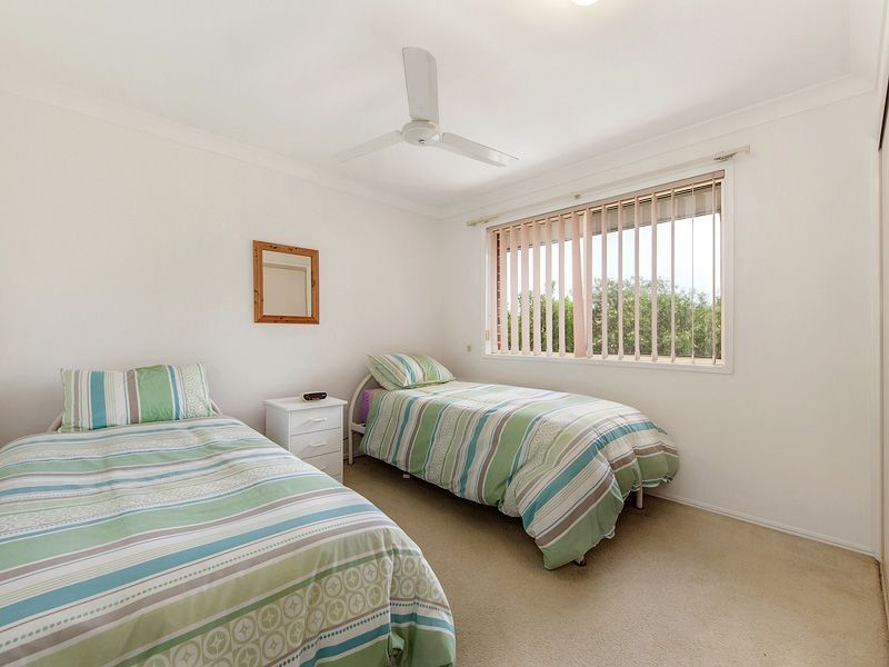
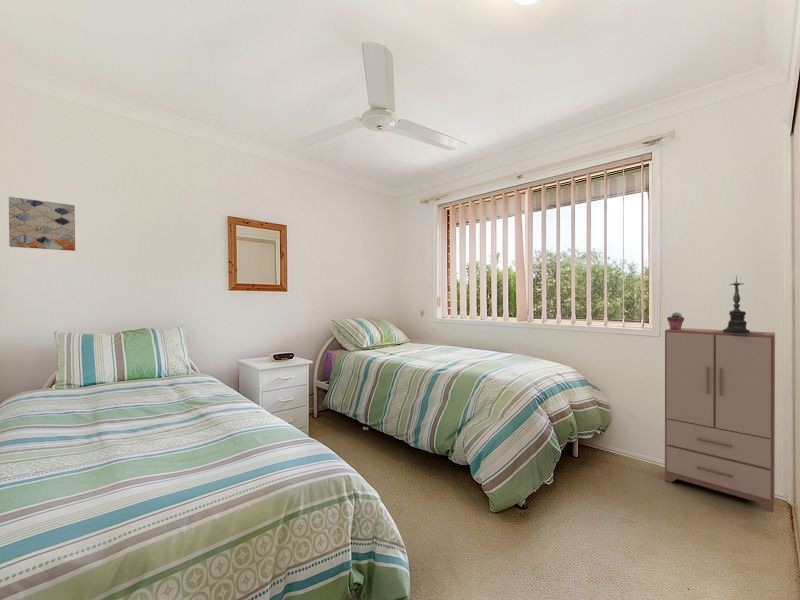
+ candle holder [713,274,763,334]
+ potted succulent [666,311,685,330]
+ wall art [8,196,76,252]
+ cabinet [664,327,776,513]
